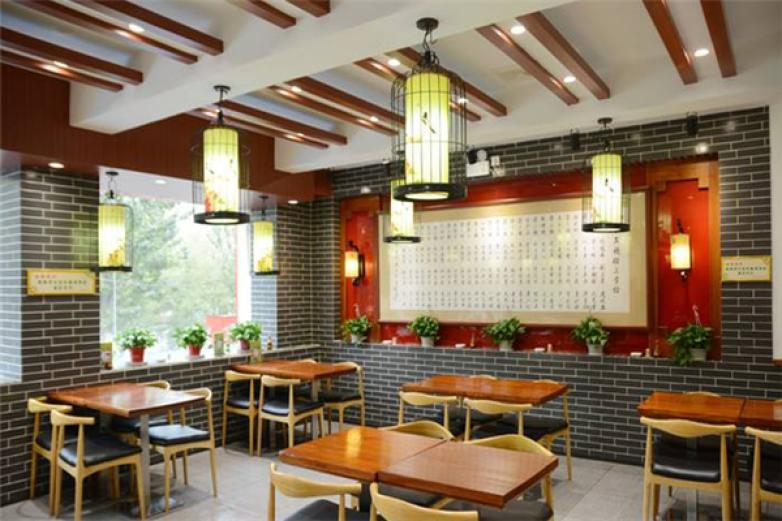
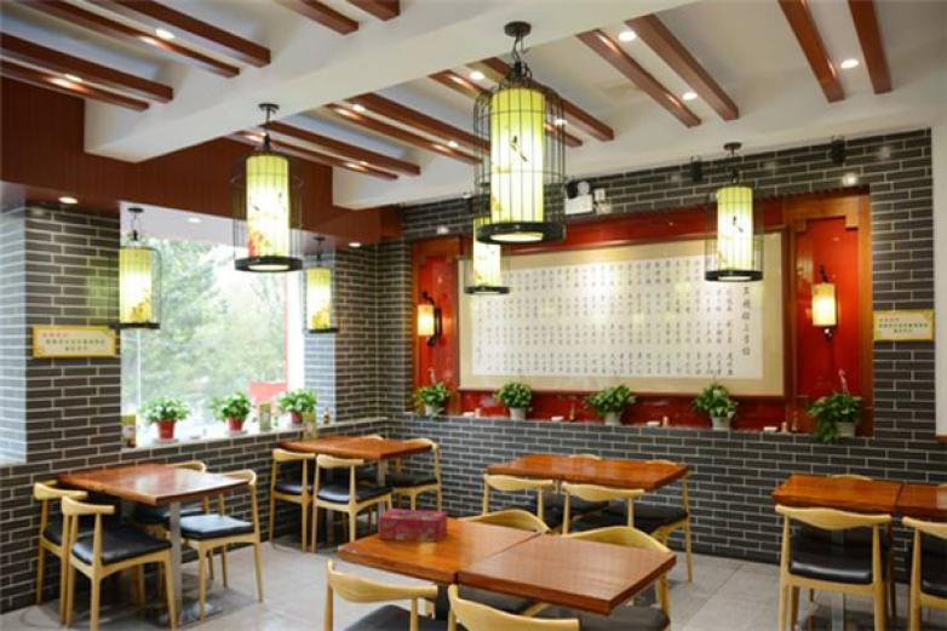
+ tissue box [378,507,448,543]
